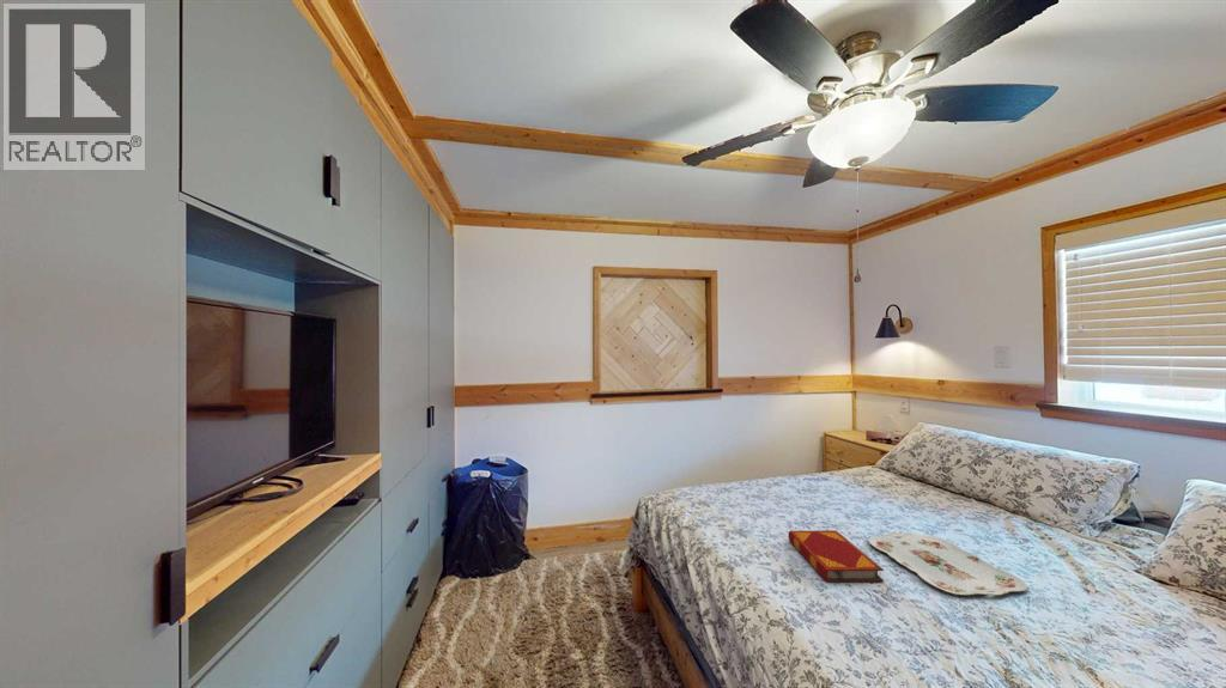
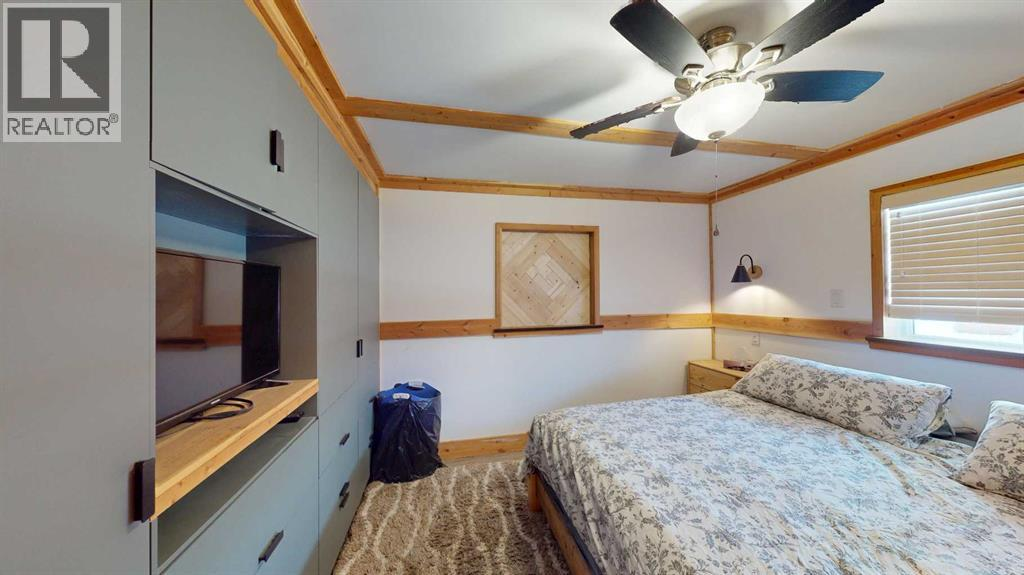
- serving tray [868,532,1028,596]
- hardback book [787,529,885,583]
